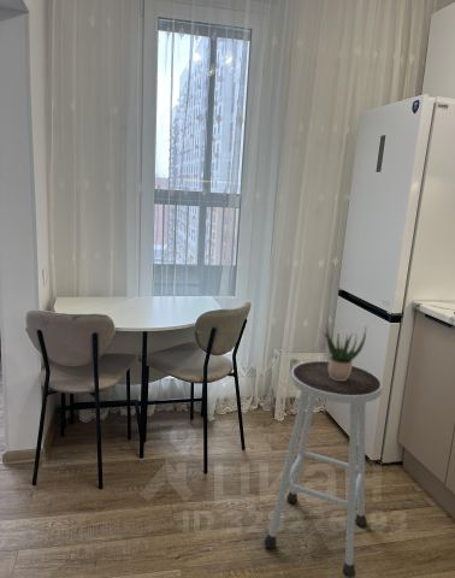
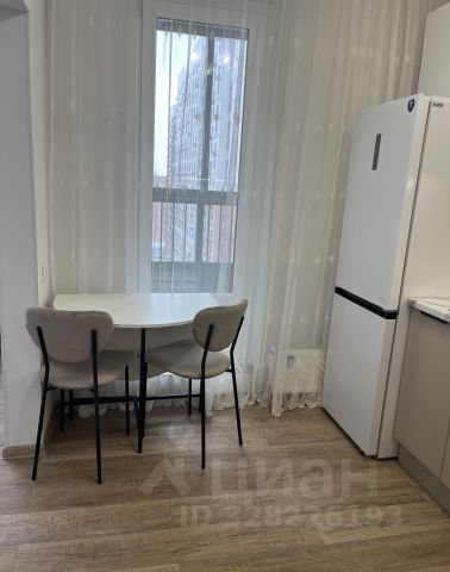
- stool [264,360,384,578]
- potted plant [321,322,367,381]
